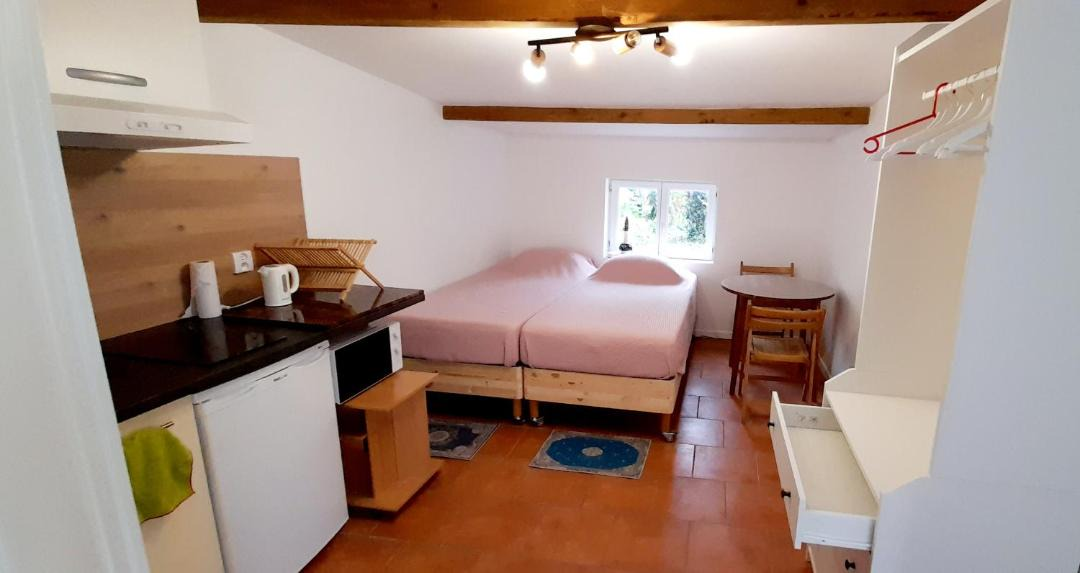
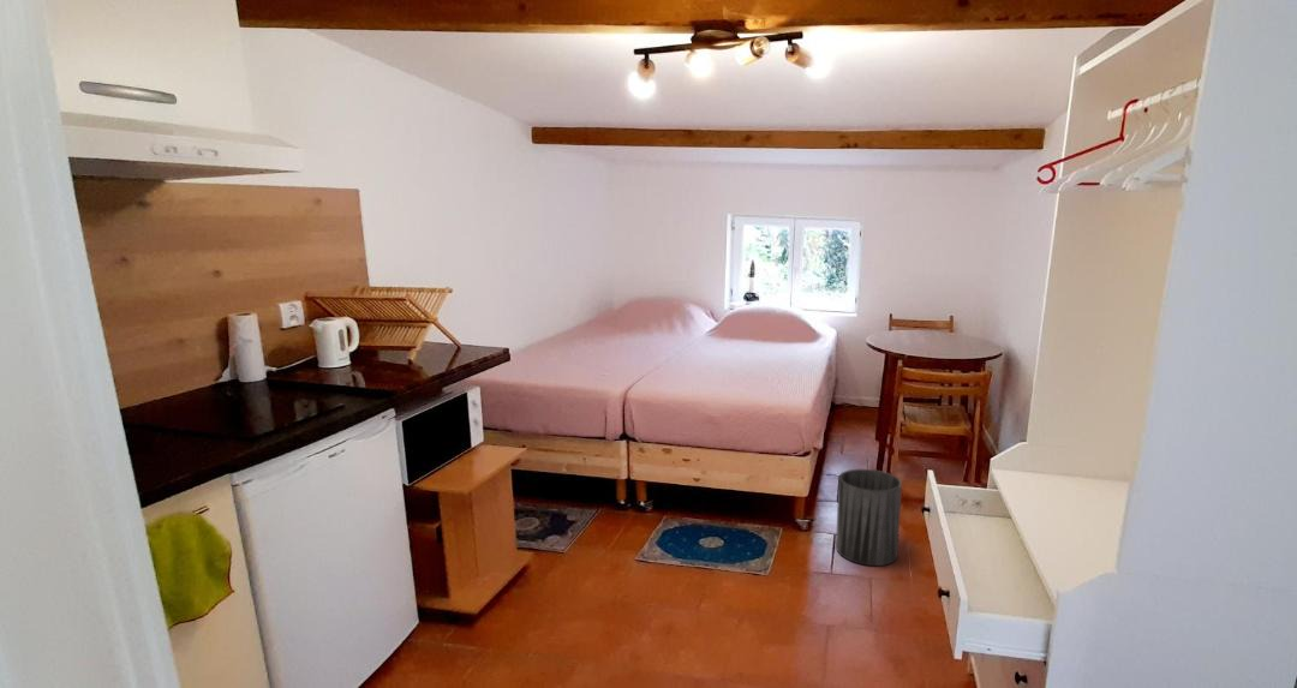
+ trash can [835,468,903,567]
